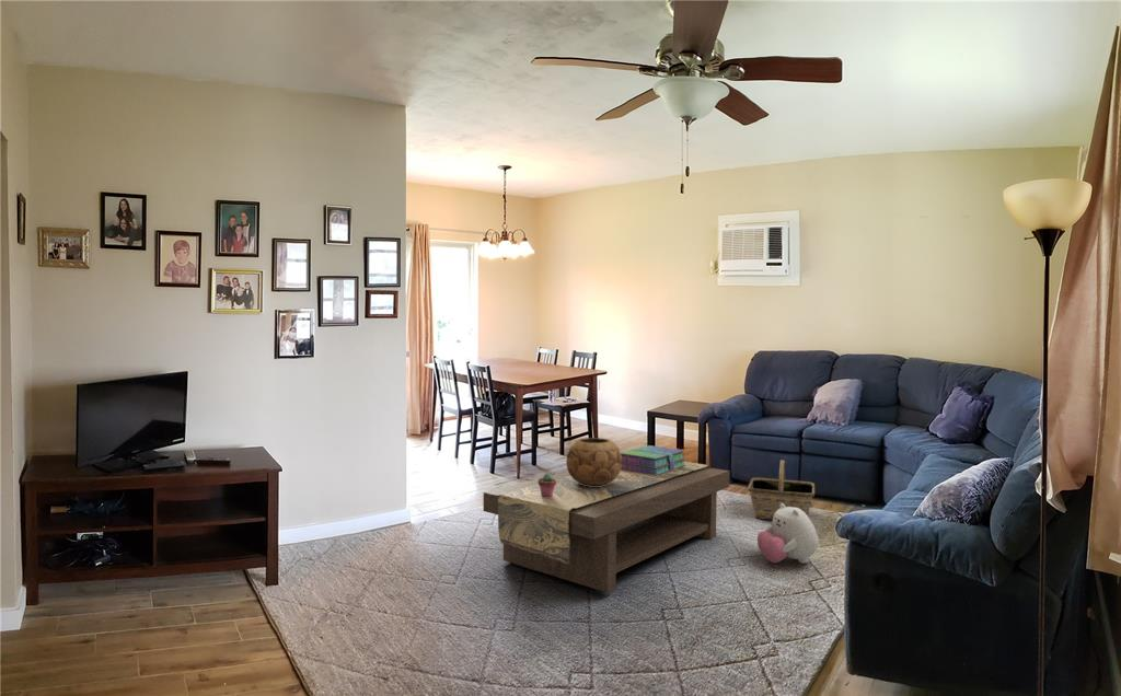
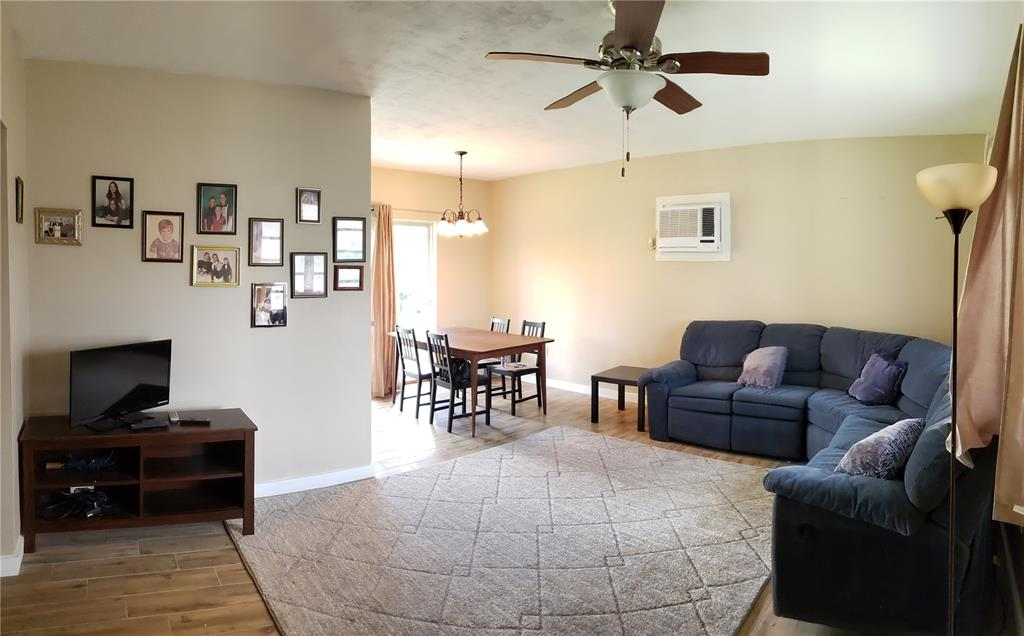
- potted succulent [539,472,556,498]
- coffee table [483,461,730,593]
- stack of books [621,444,686,475]
- decorative bowl [565,437,622,487]
- plush toy [756,503,820,565]
- basket [747,459,816,521]
